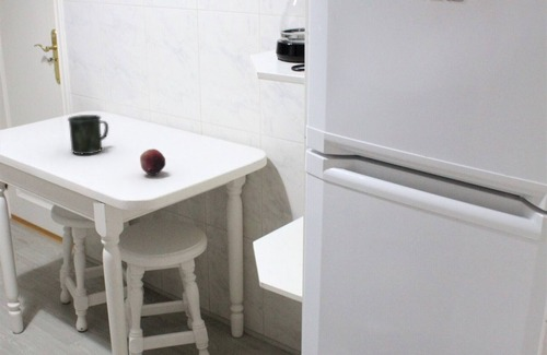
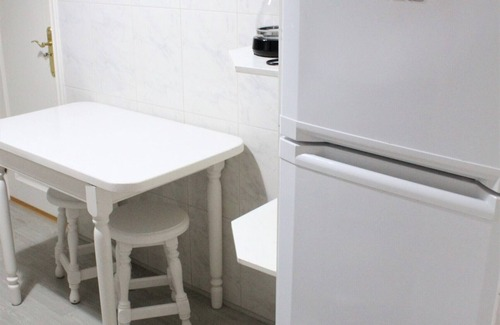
- fruit [139,147,166,176]
- mug [67,114,109,155]
